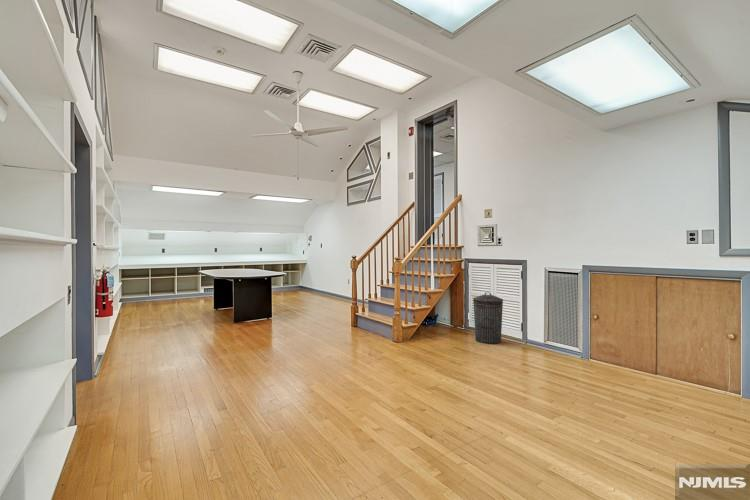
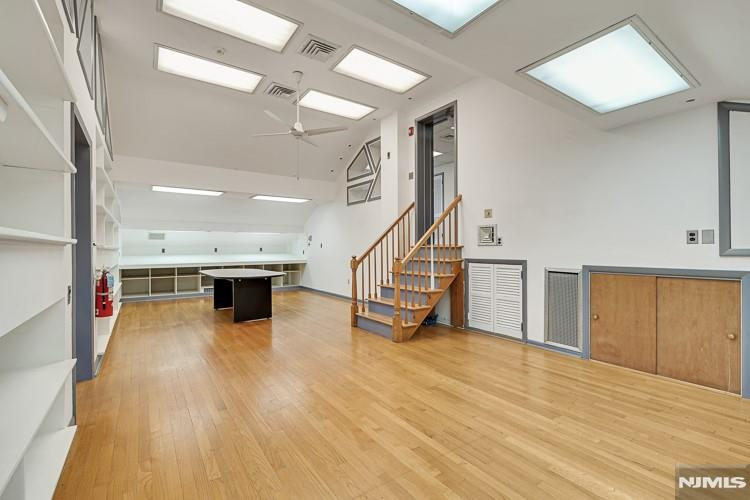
- trash can [472,292,504,345]
